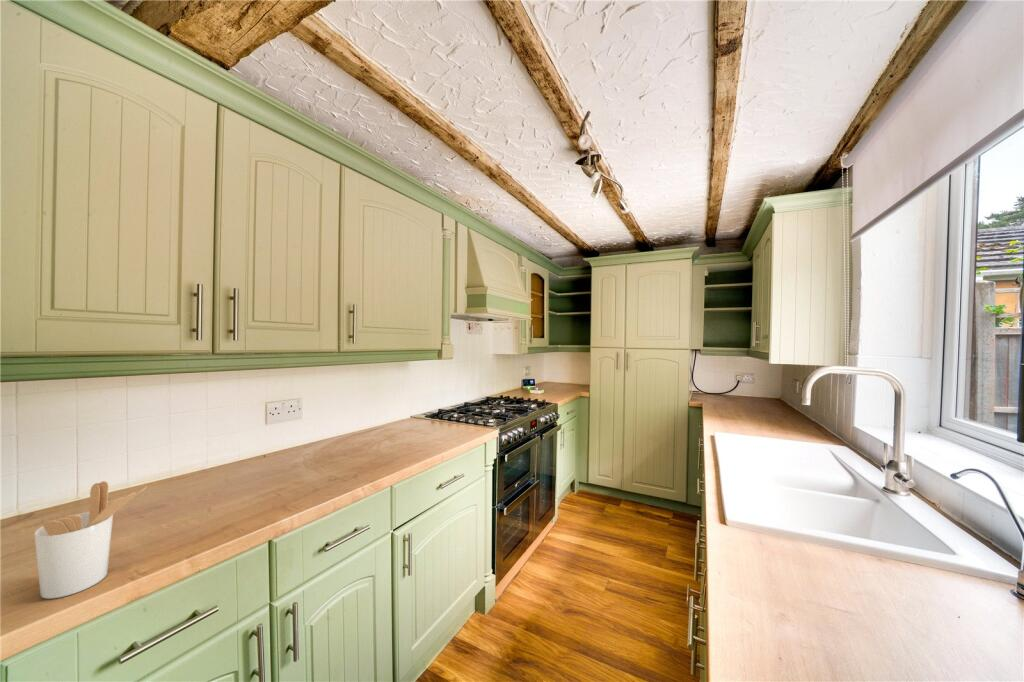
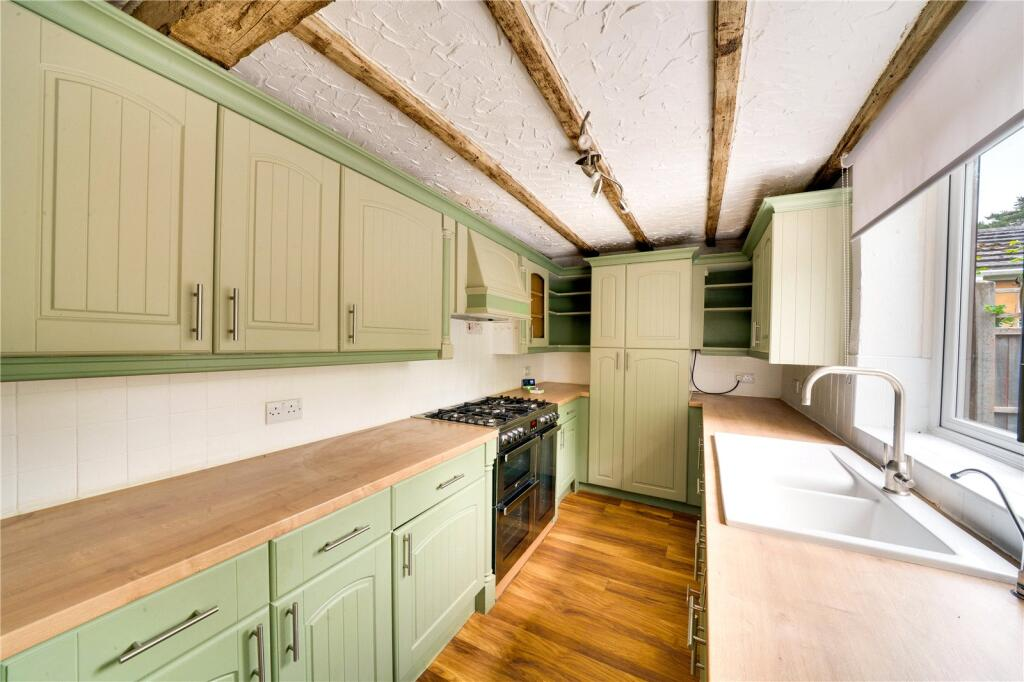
- utensil holder [33,480,148,600]
